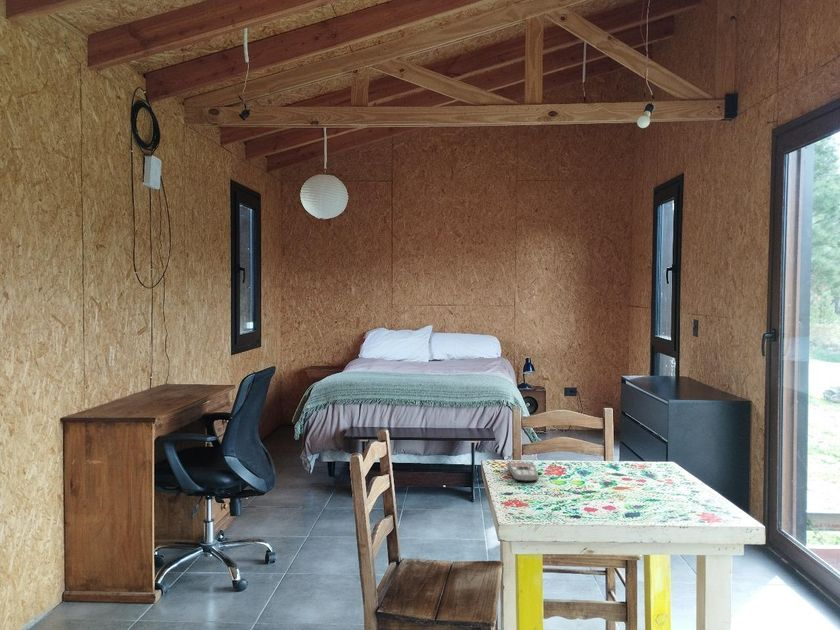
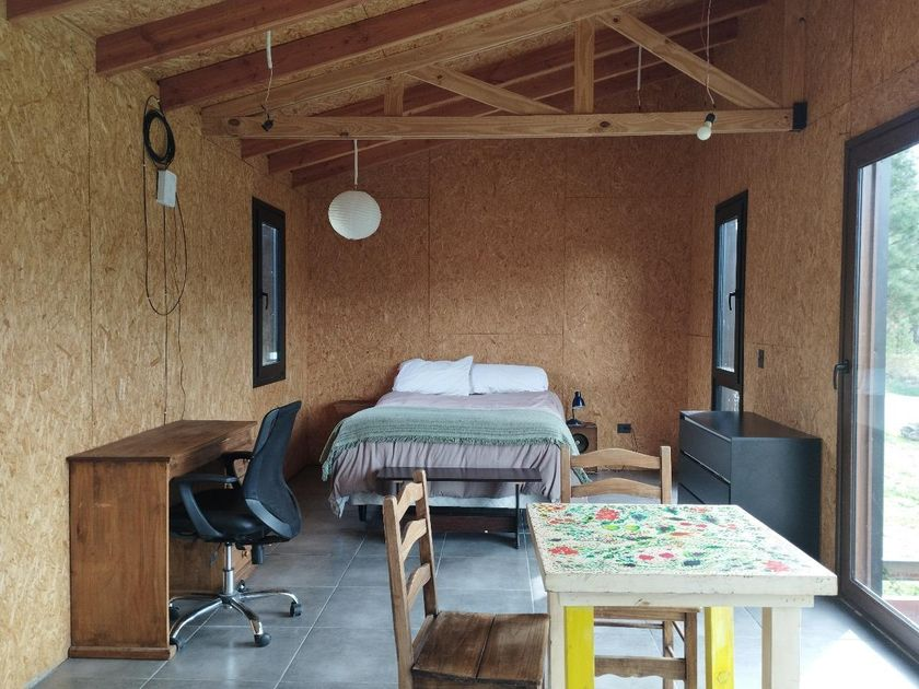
- remote control [507,460,539,483]
